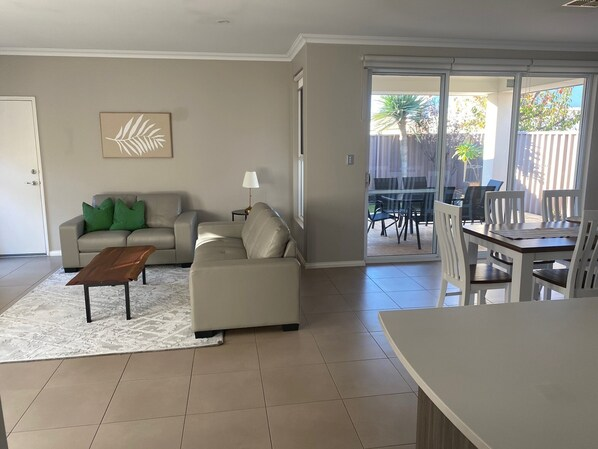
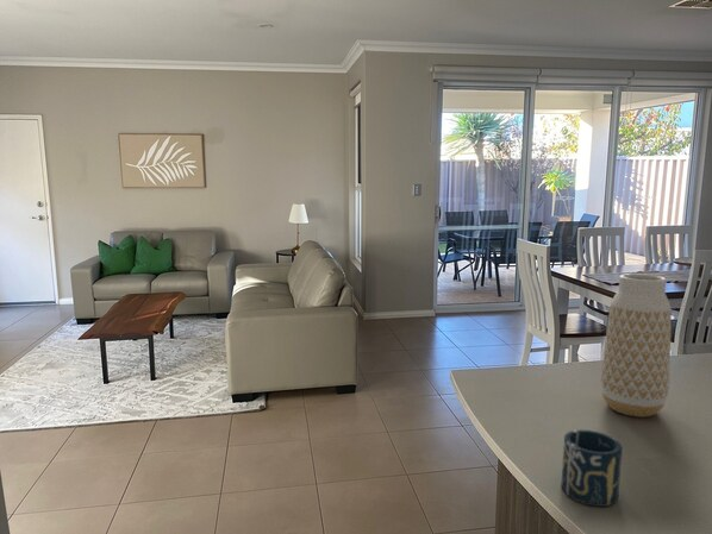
+ cup [560,428,624,508]
+ vase [600,272,673,419]
